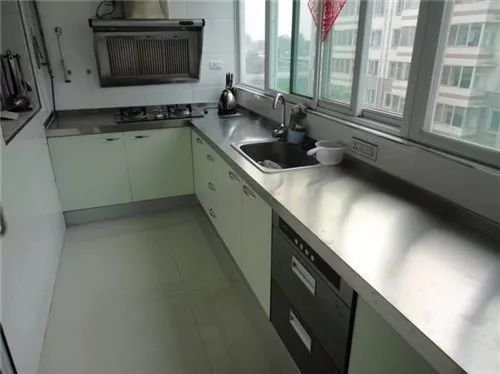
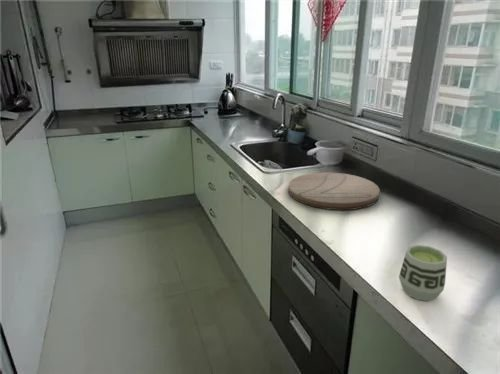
+ cutting board [288,171,381,211]
+ cup [398,244,448,302]
